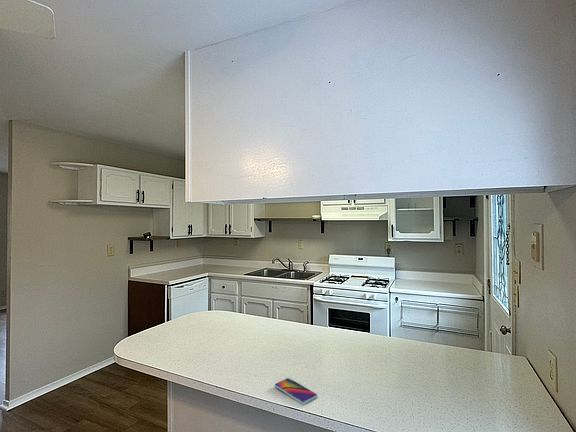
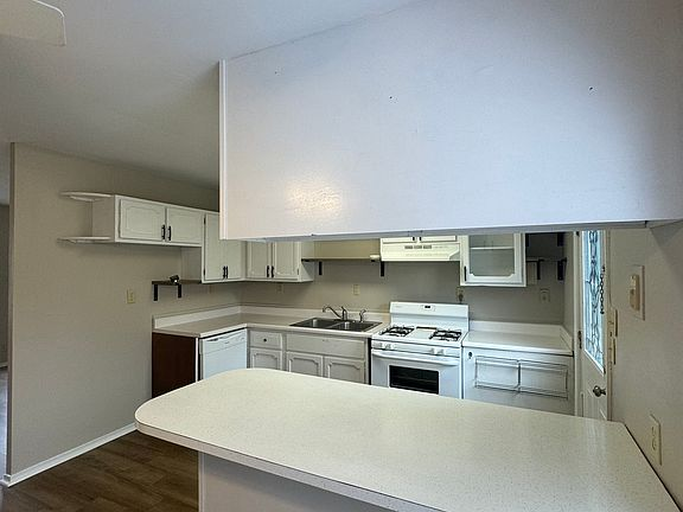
- smartphone [274,377,318,405]
